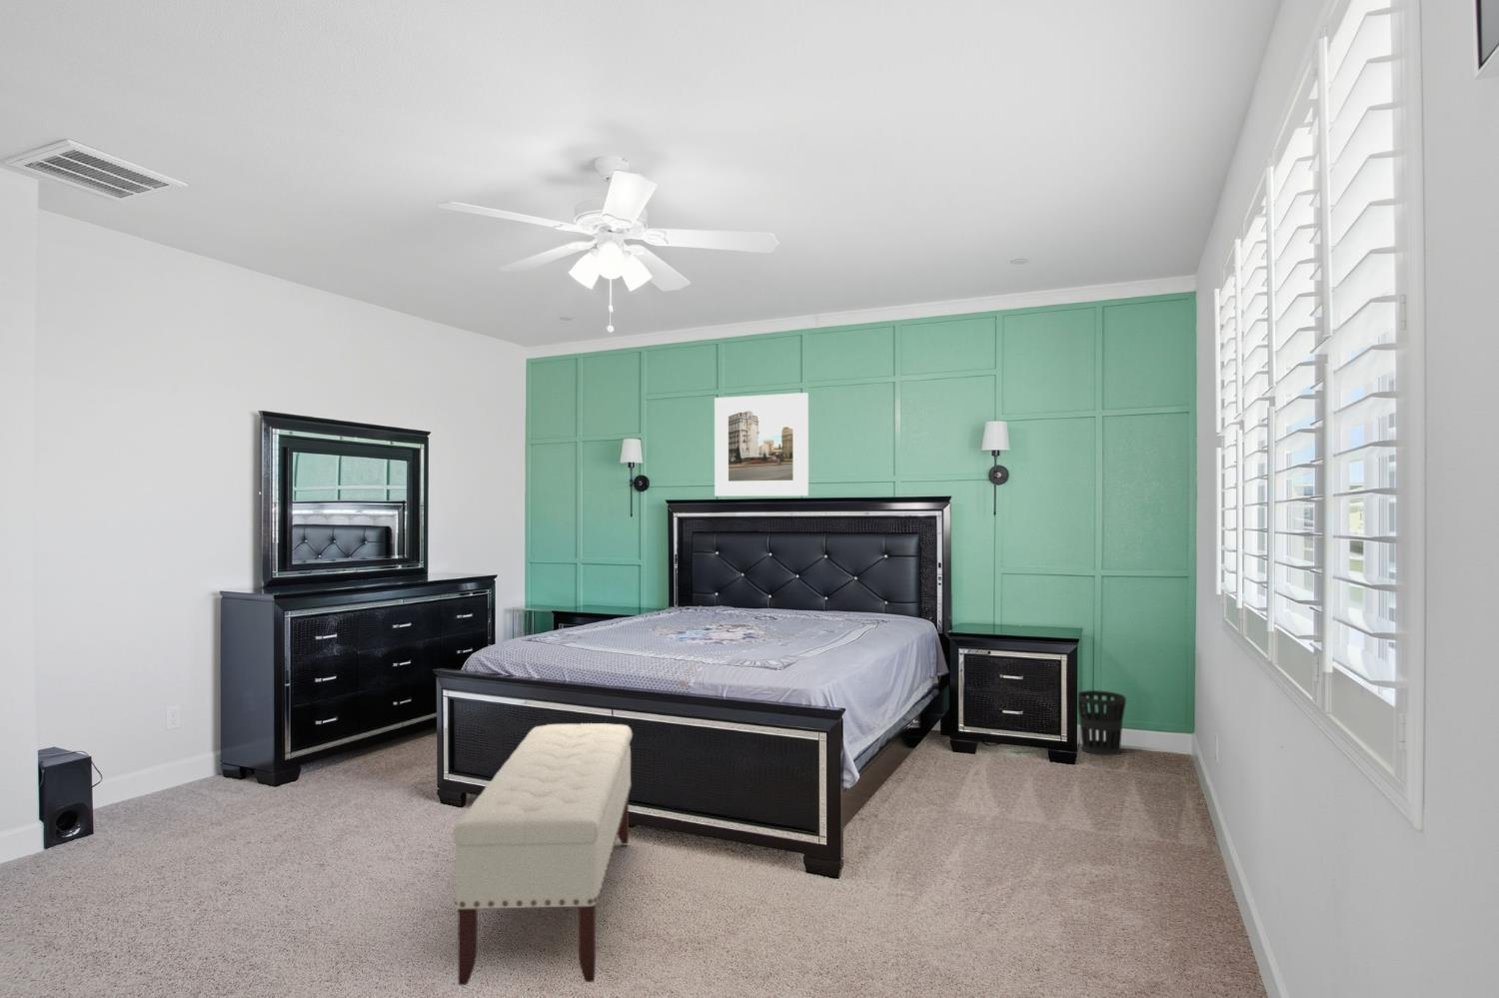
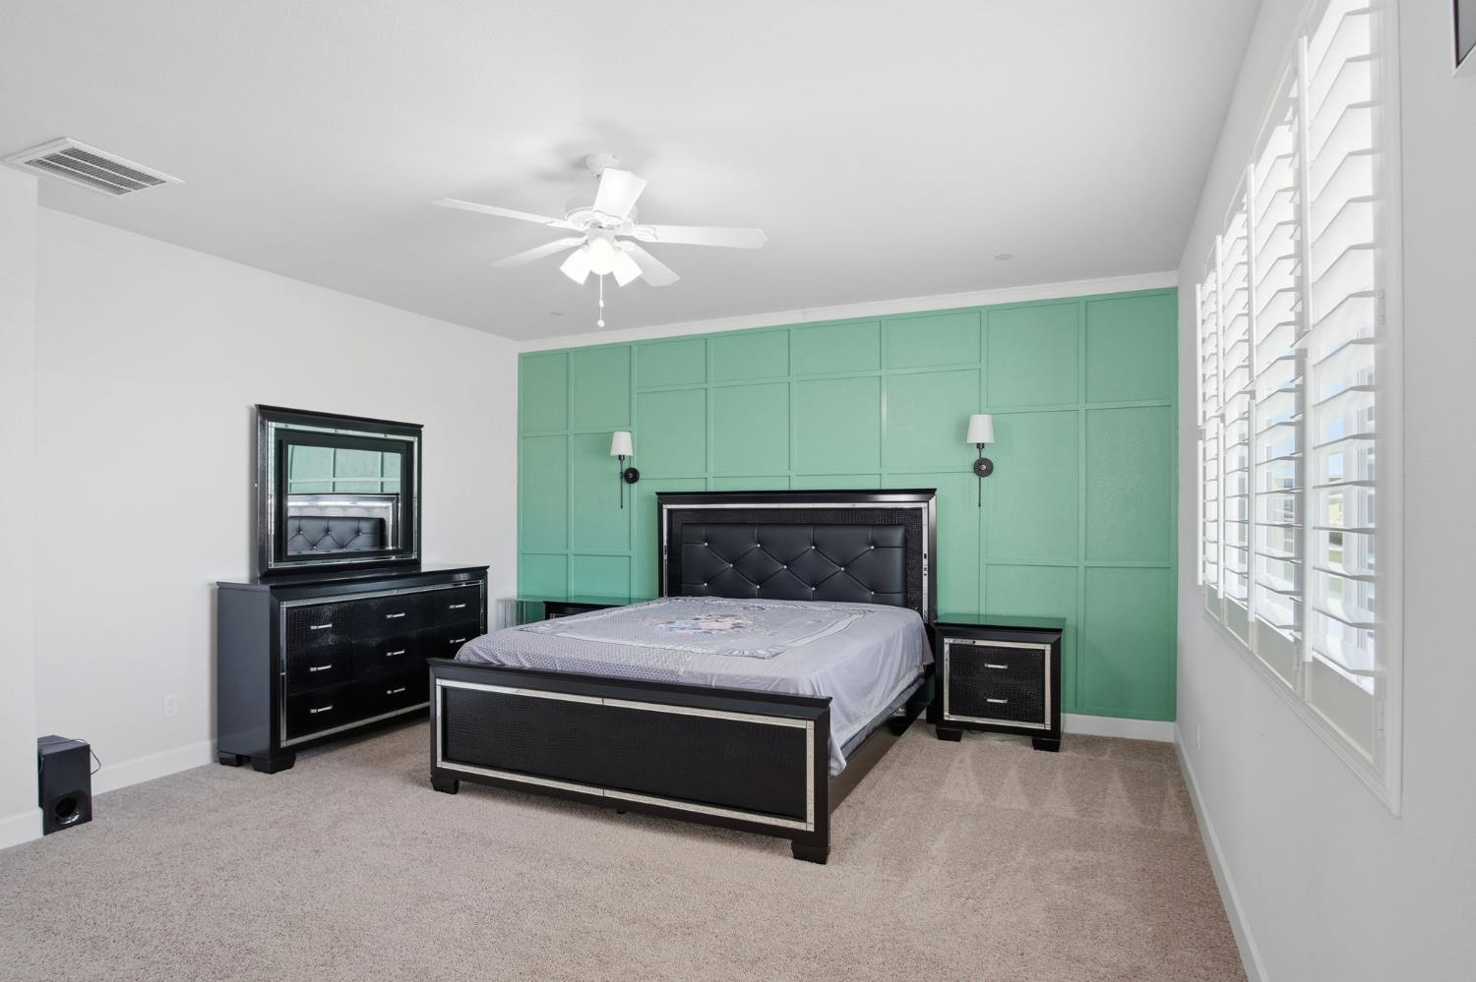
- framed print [714,392,810,498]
- bench [452,722,634,986]
- wastebasket [1077,689,1127,756]
